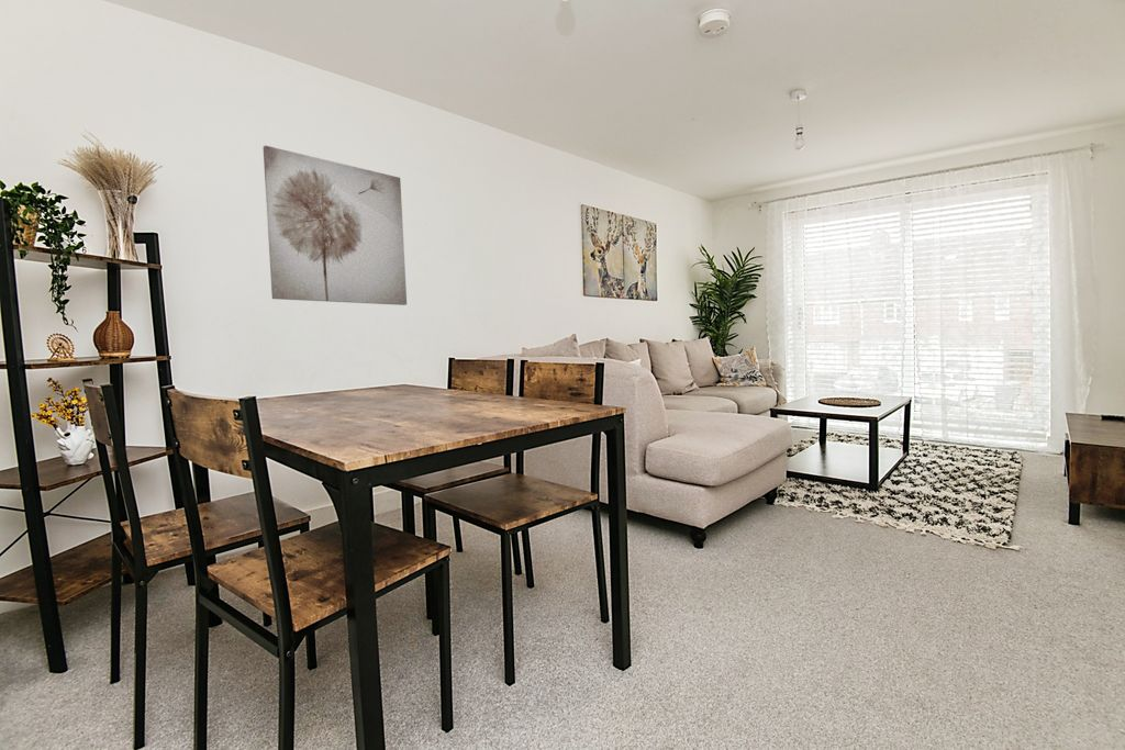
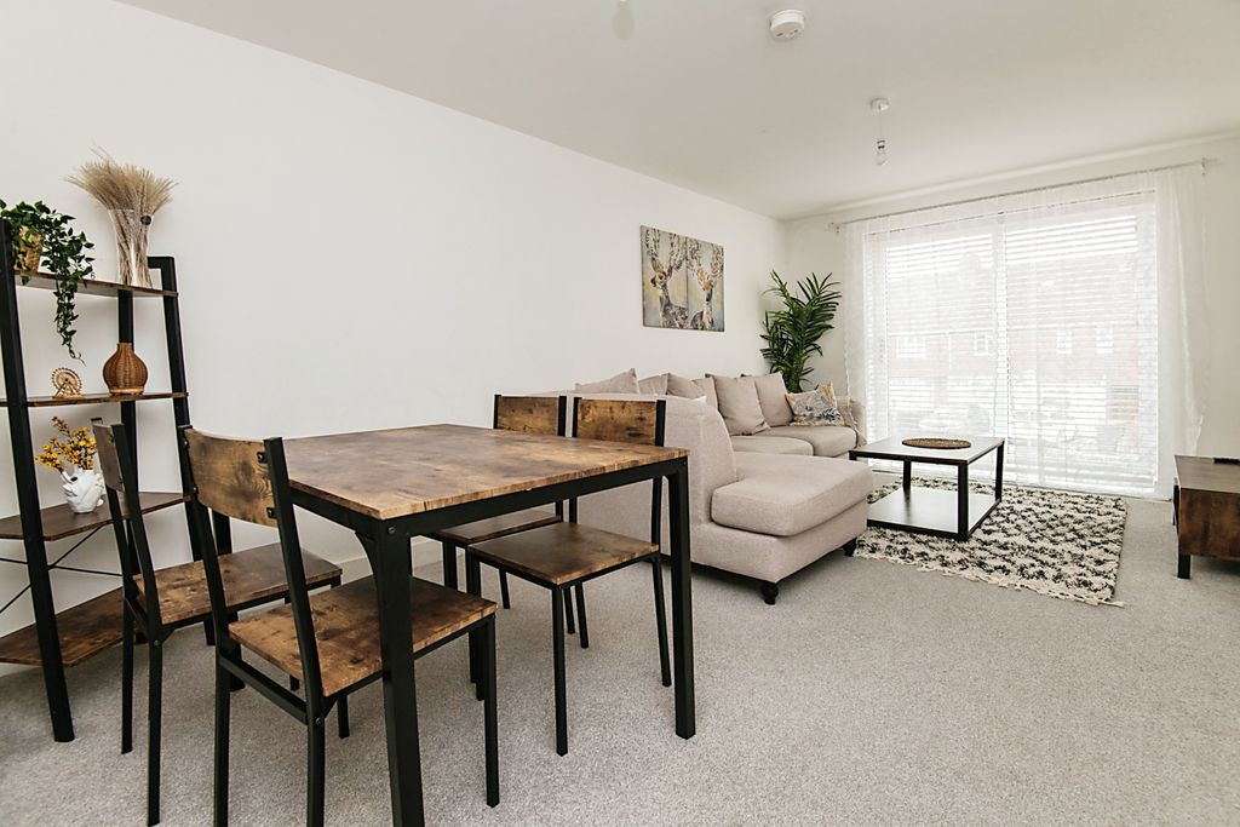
- wall art [263,144,408,306]
